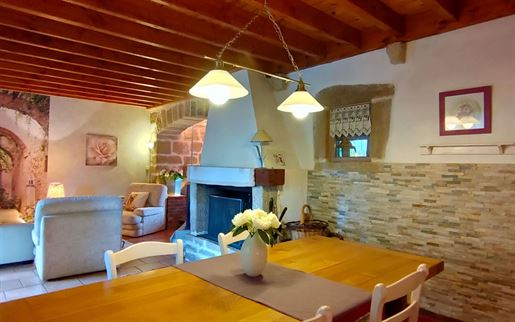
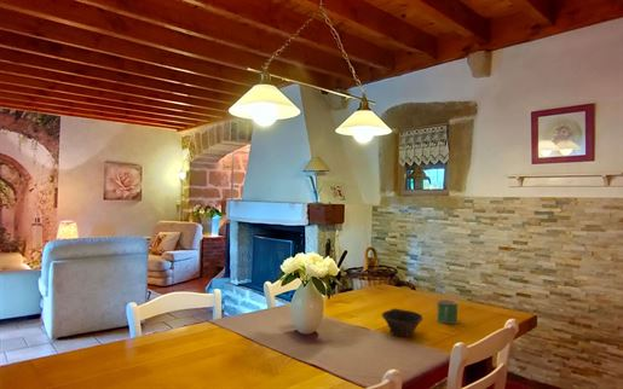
+ bowl [381,307,425,338]
+ mug [435,298,458,325]
